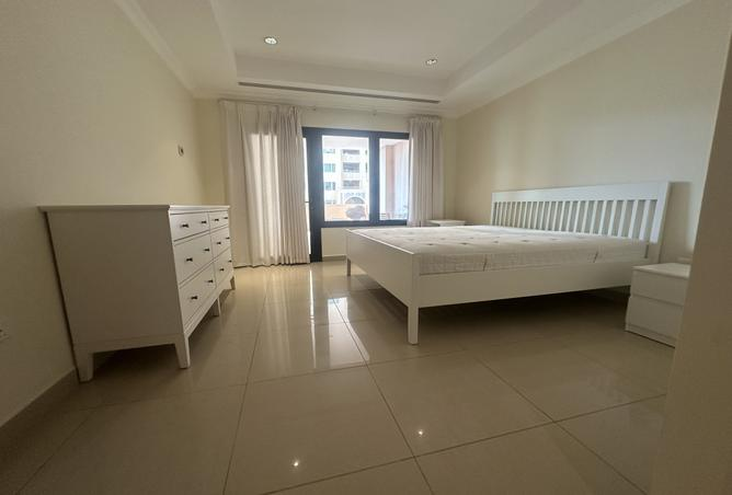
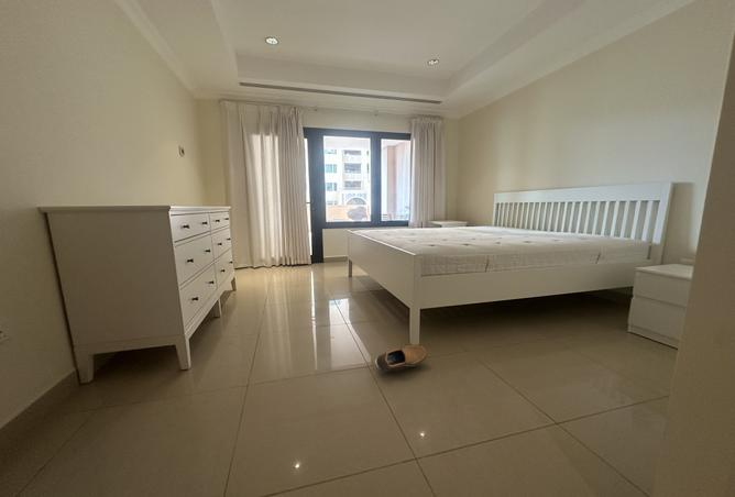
+ shoe [374,343,428,372]
